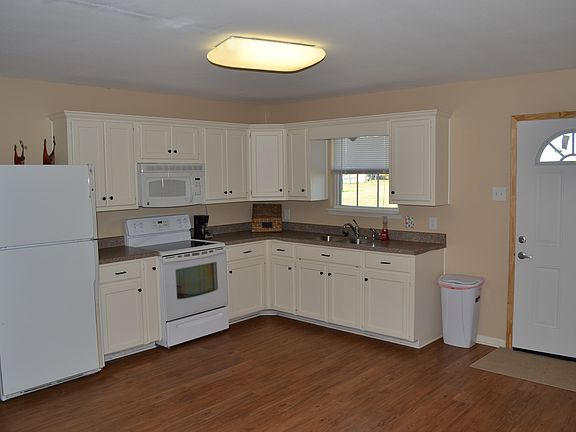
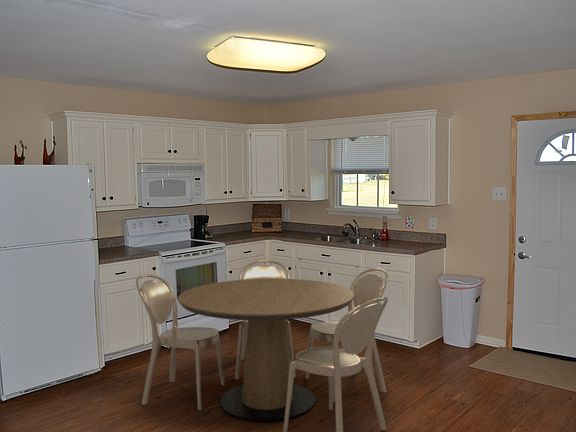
+ dining table [135,259,389,432]
